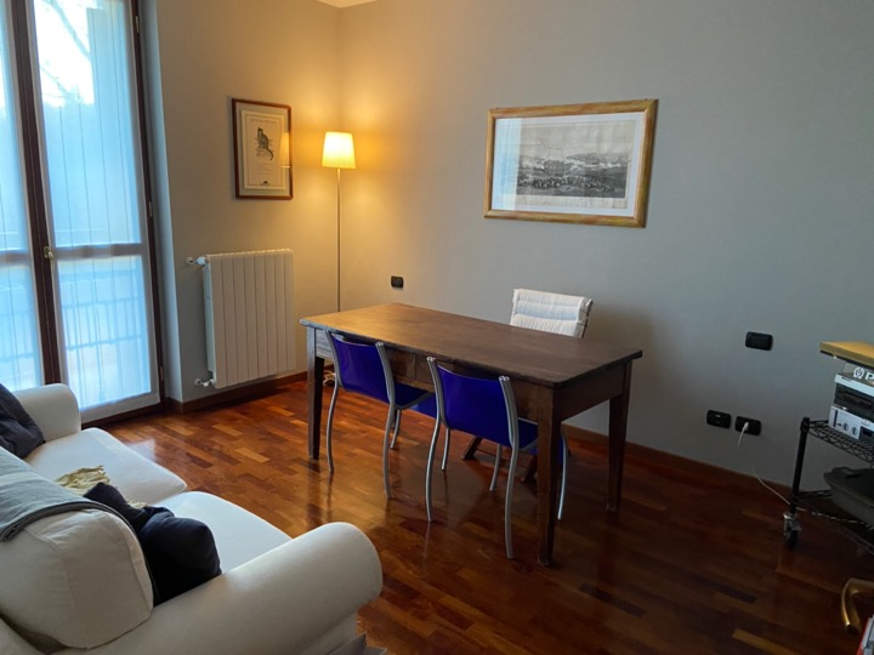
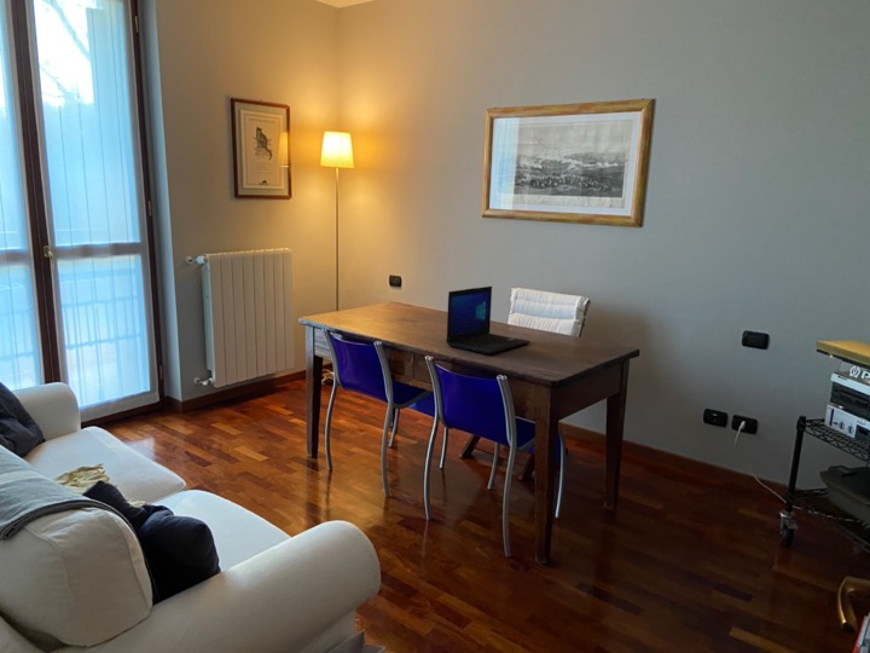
+ laptop [445,285,532,356]
